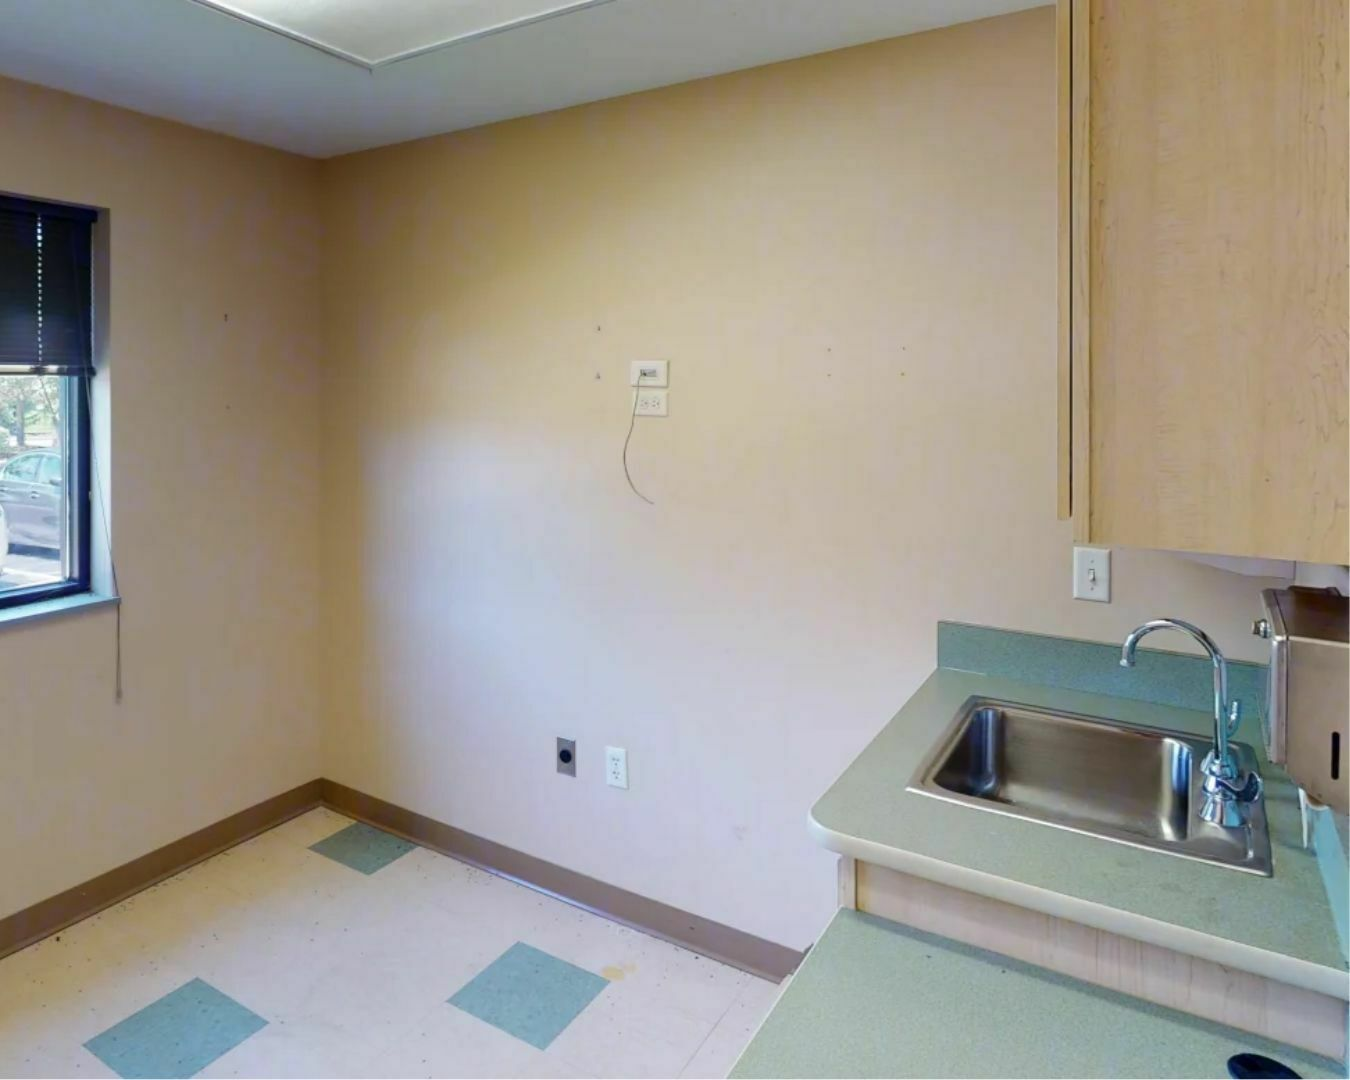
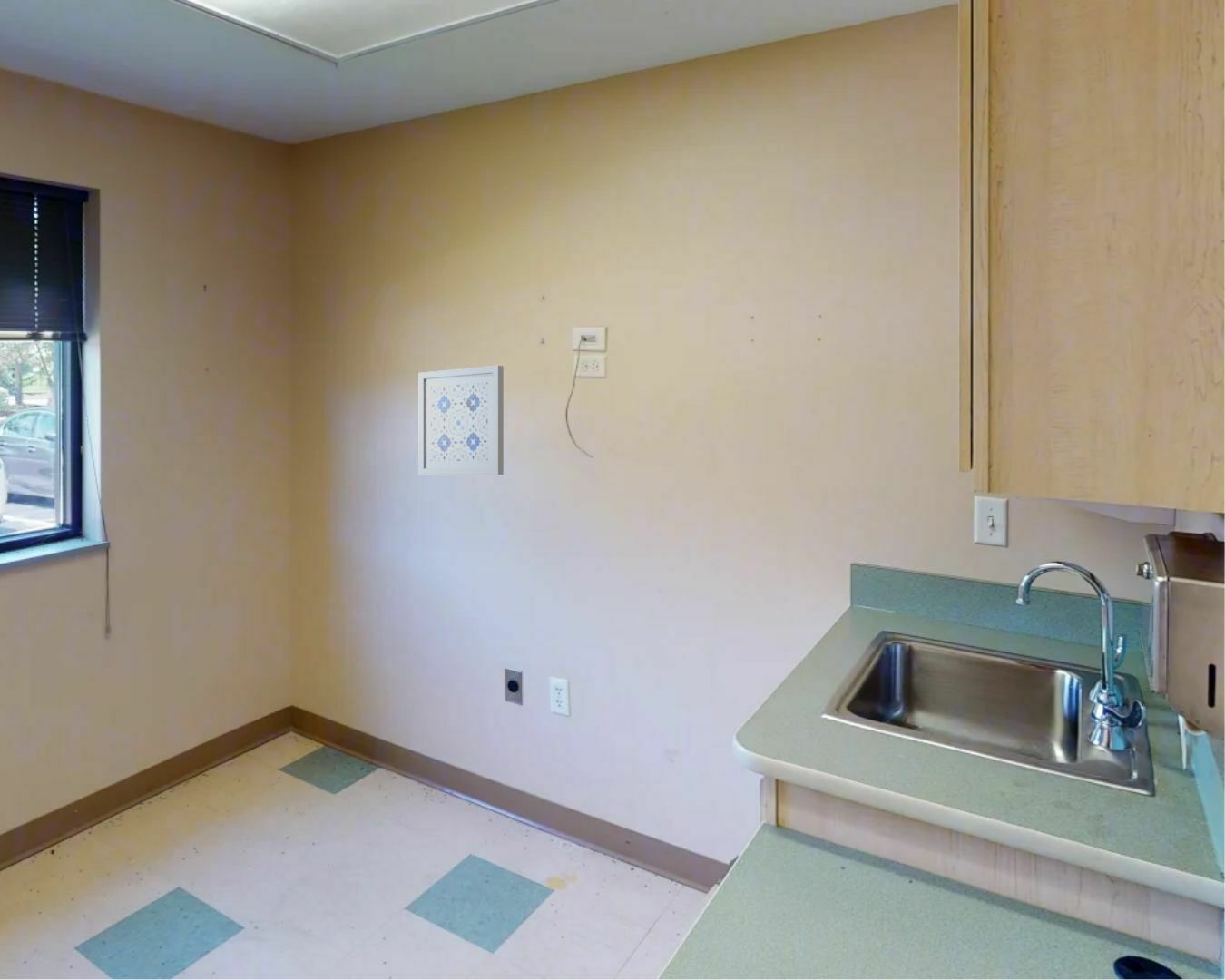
+ wall art [418,365,505,475]
